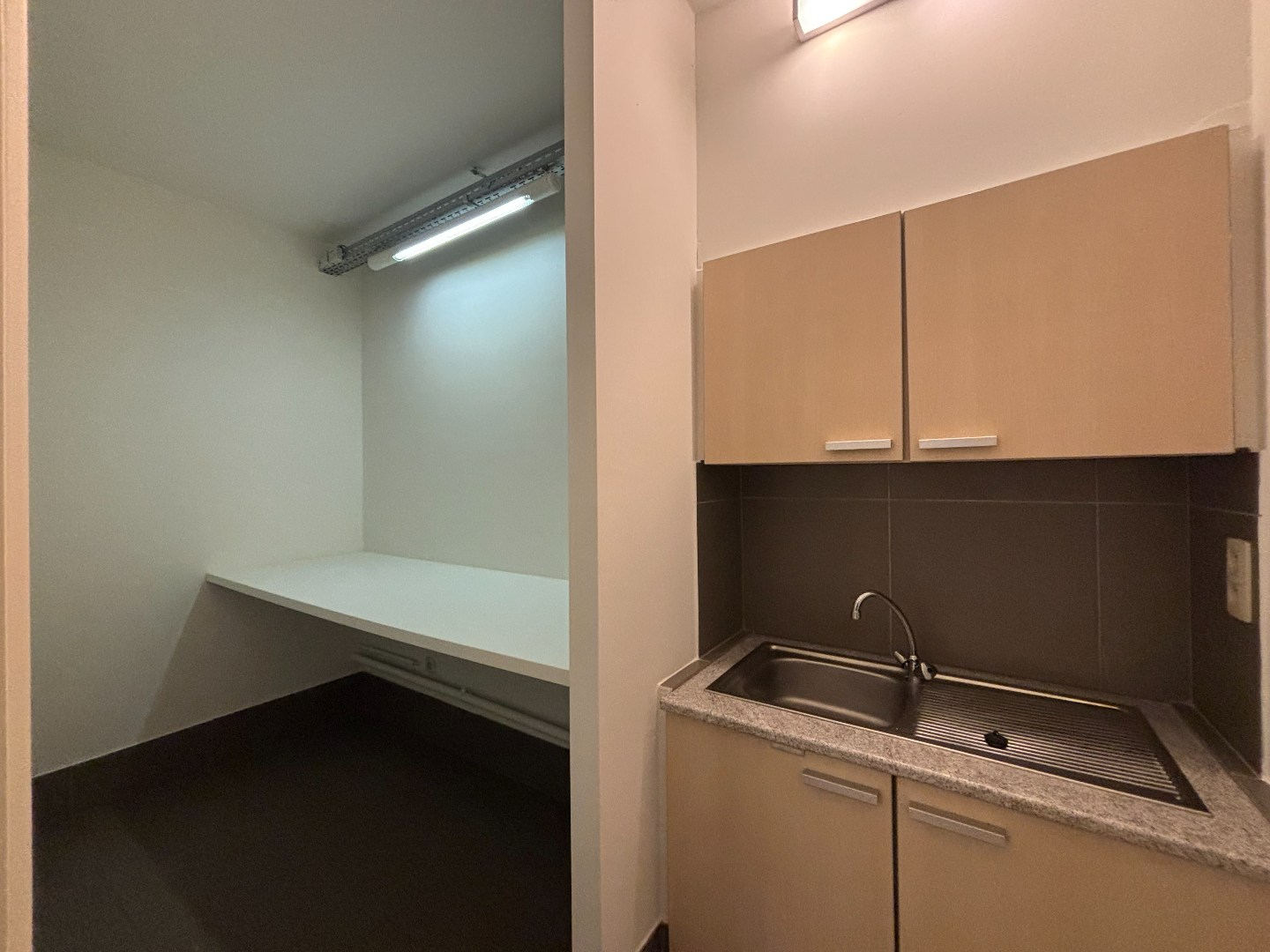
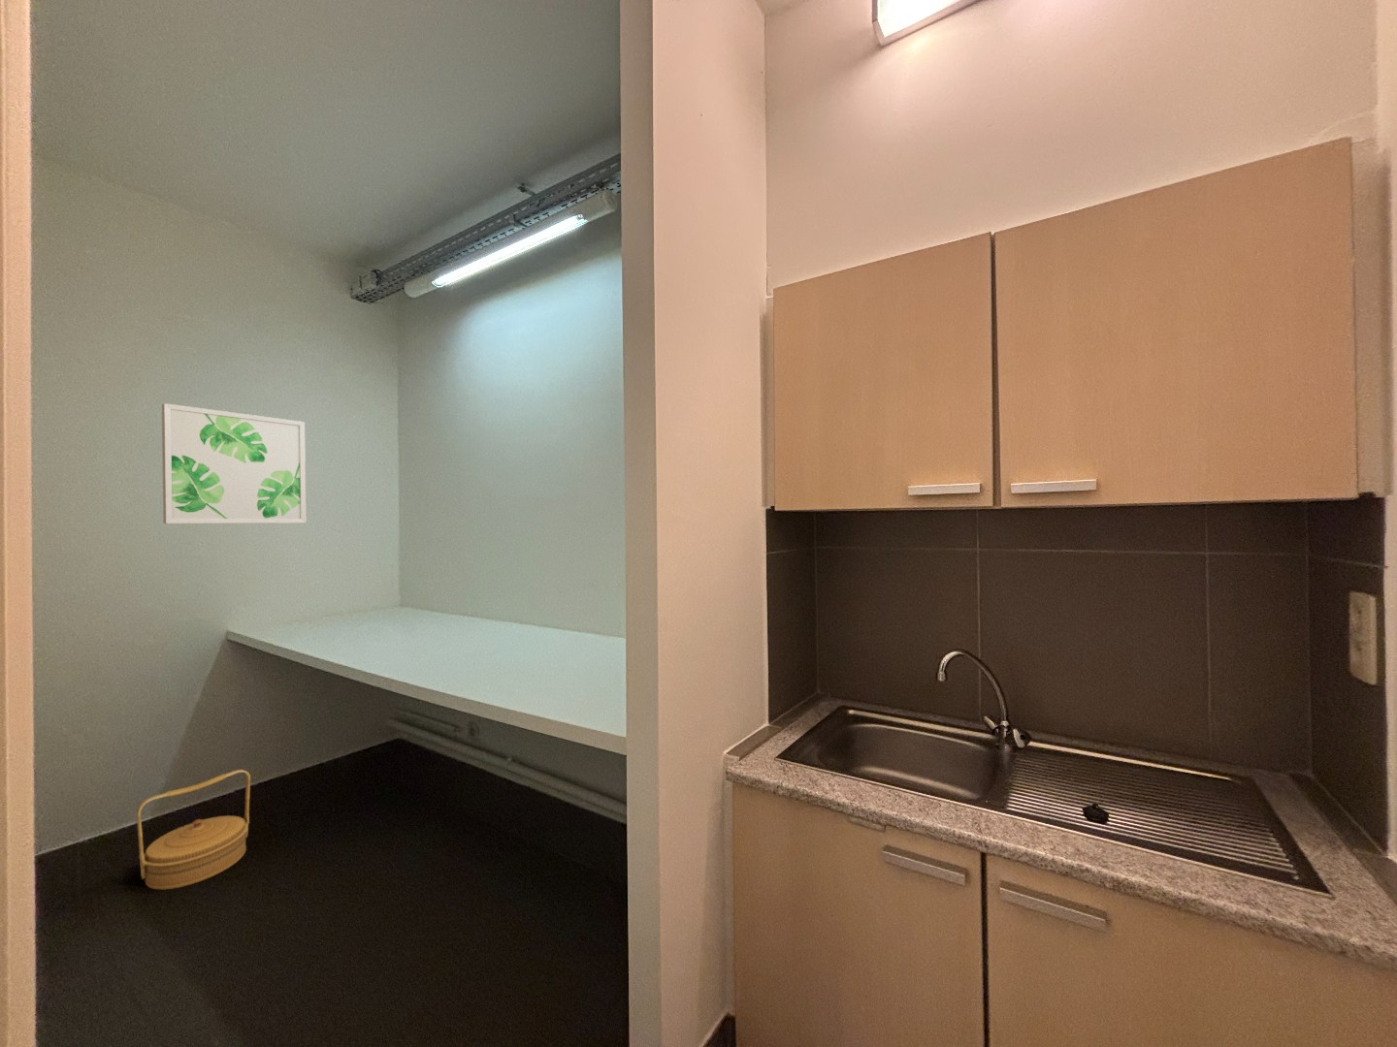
+ wall art [161,403,307,525]
+ basket [135,769,251,891]
